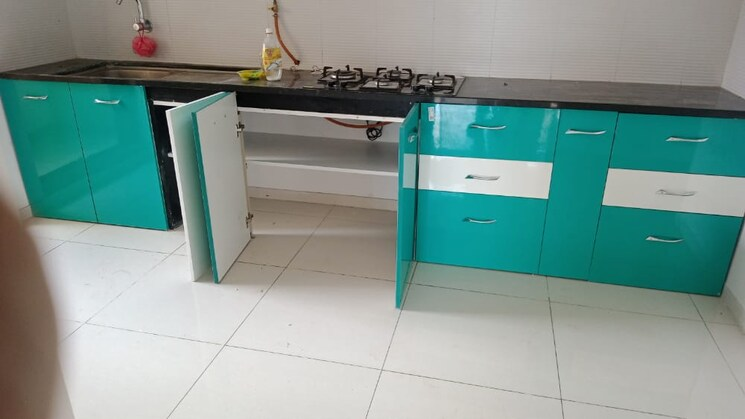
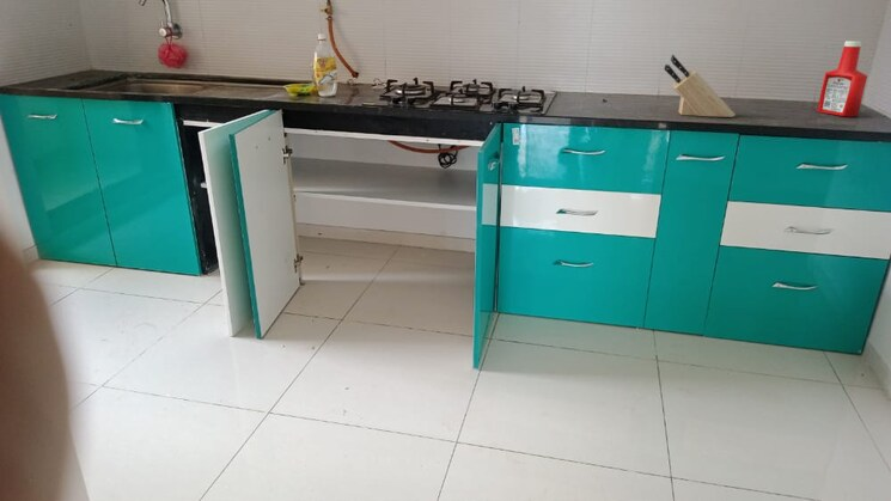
+ knife block [663,54,737,118]
+ soap bottle [816,39,868,118]
